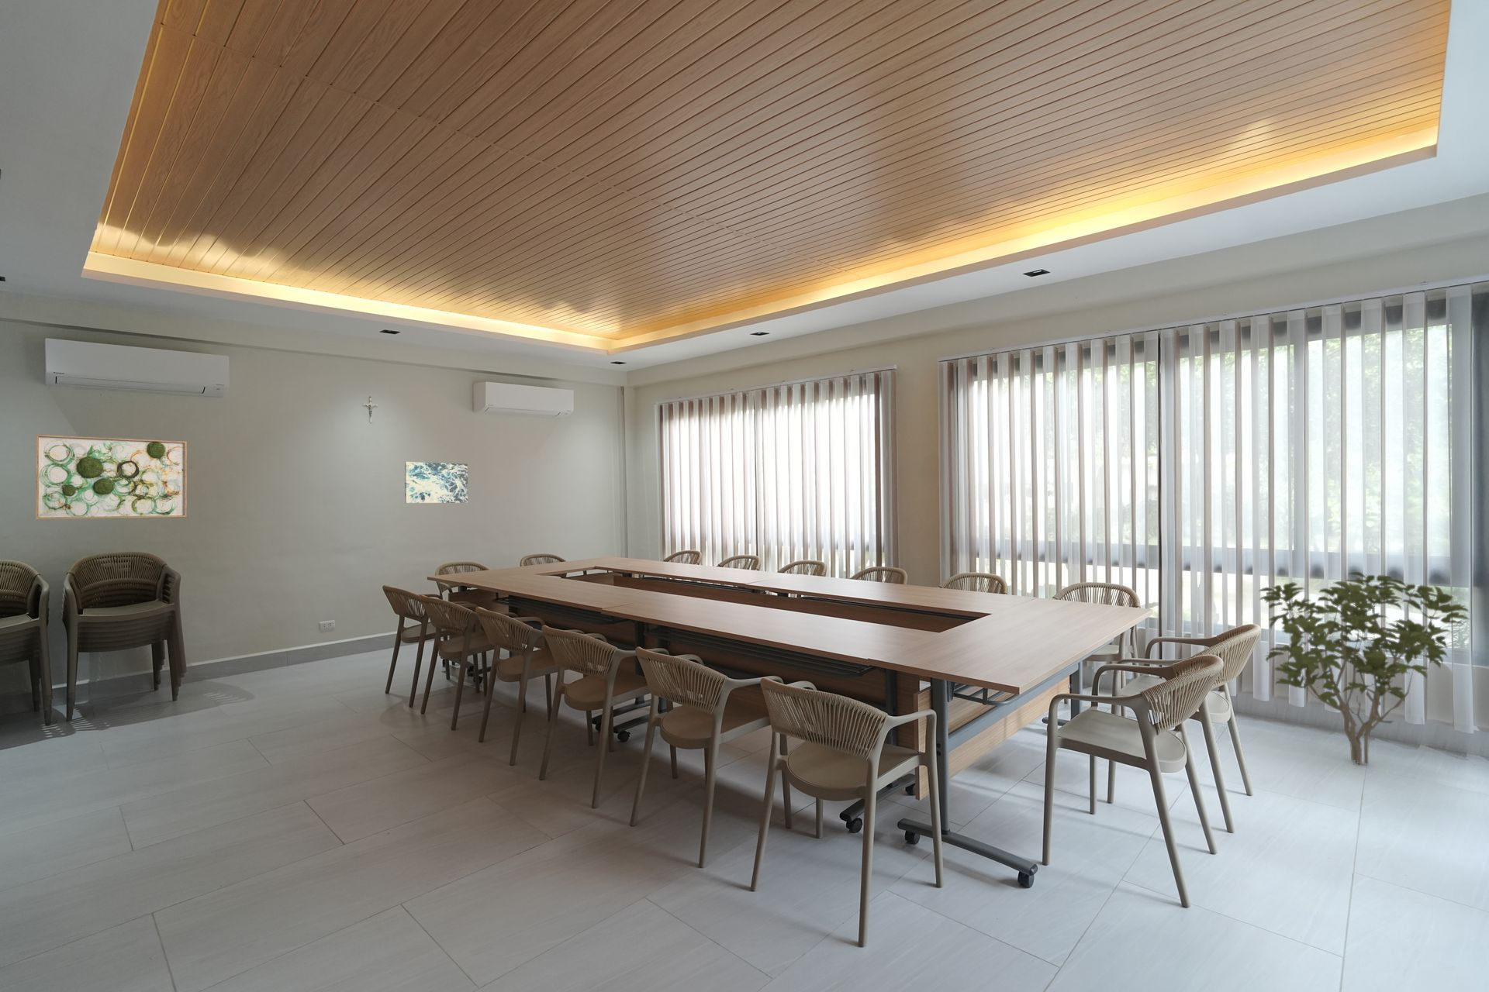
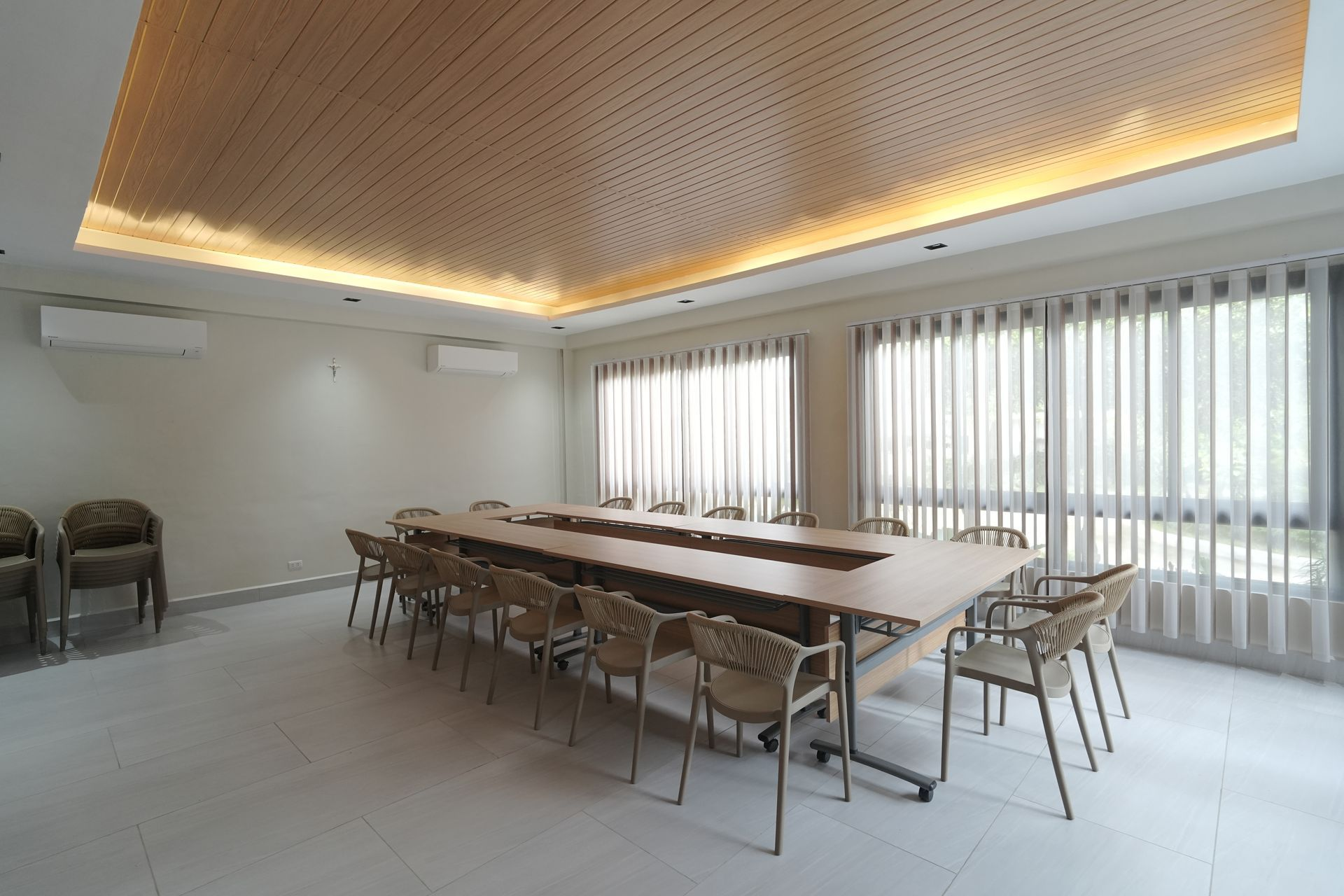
- wall art [34,434,187,520]
- shrub [1257,571,1470,765]
- wall art [404,461,469,504]
